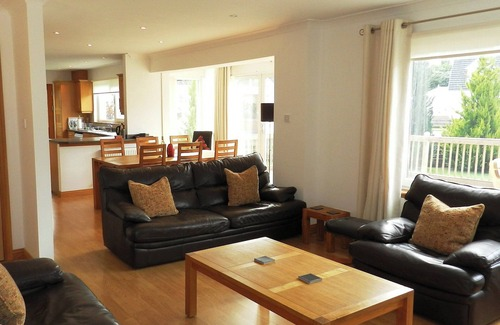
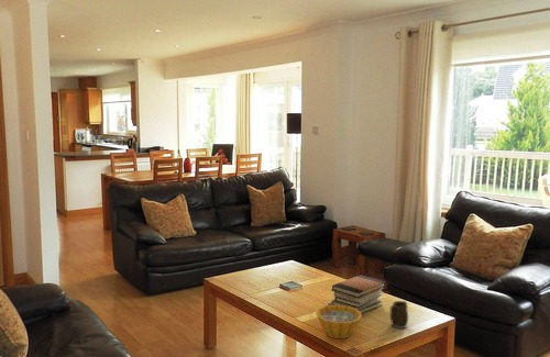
+ bowl [315,304,363,339]
+ mug [388,300,409,330]
+ book stack [330,274,387,314]
